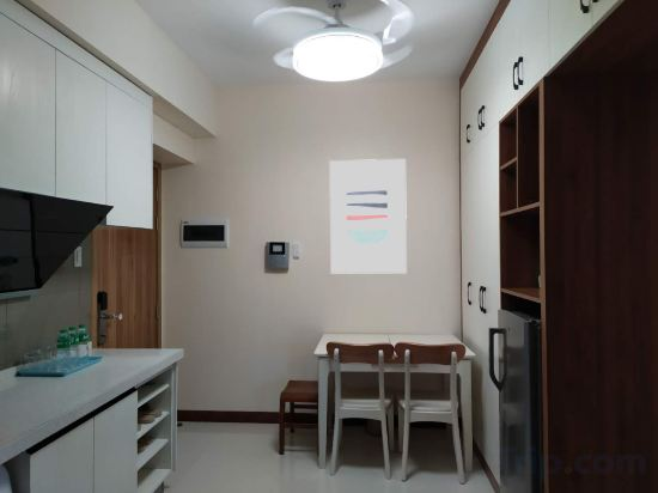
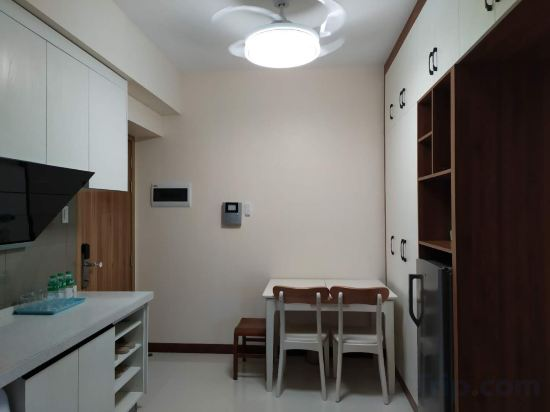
- wall art [329,158,408,274]
